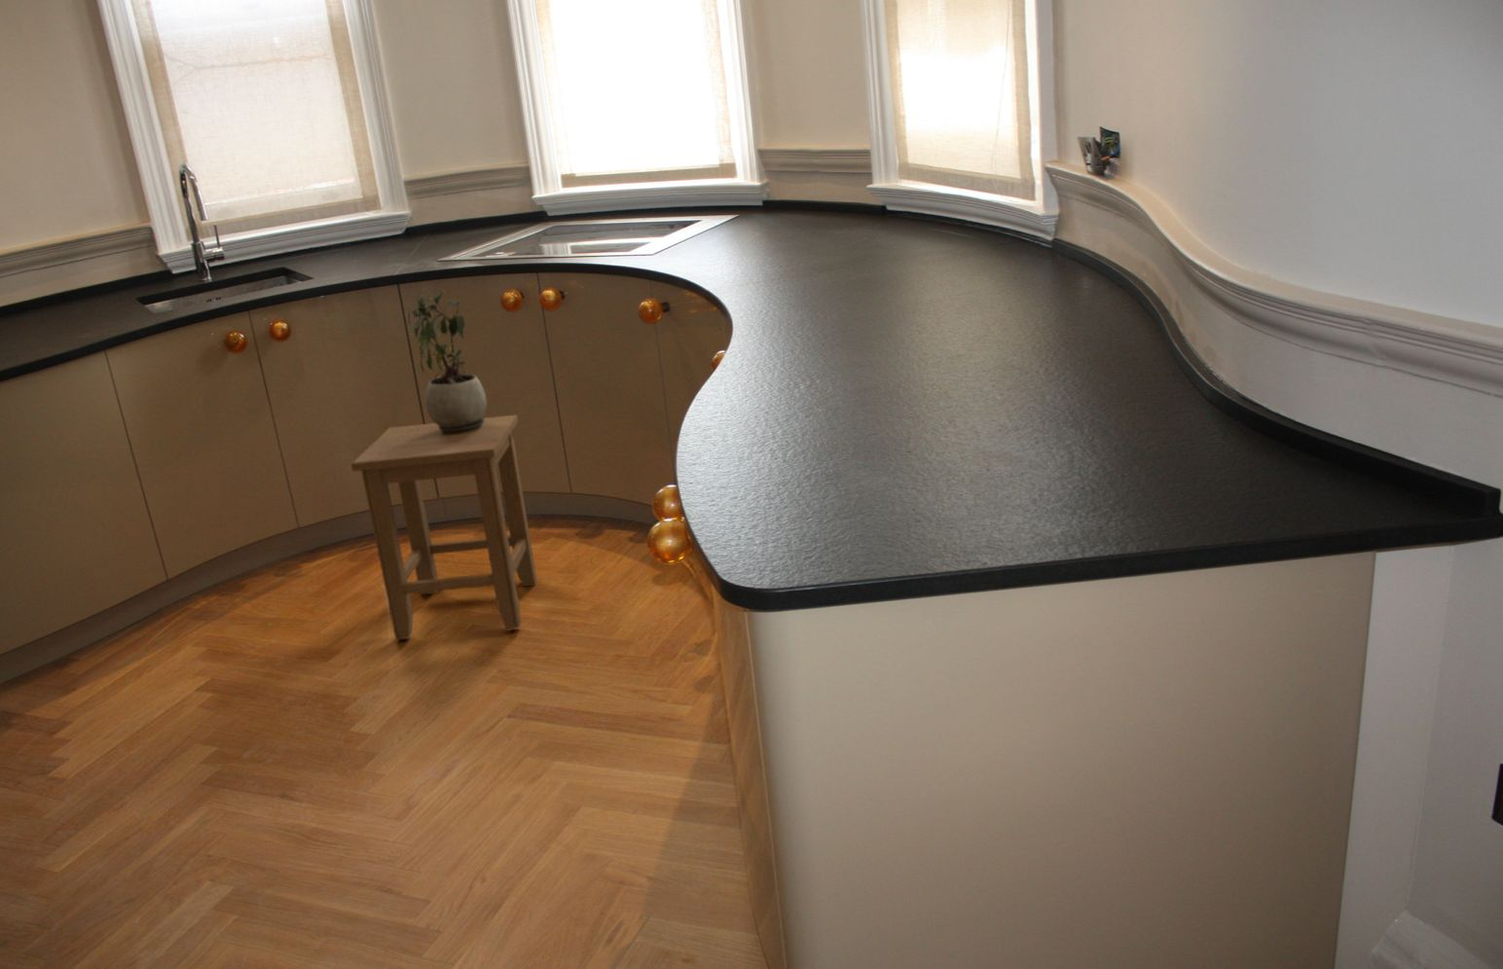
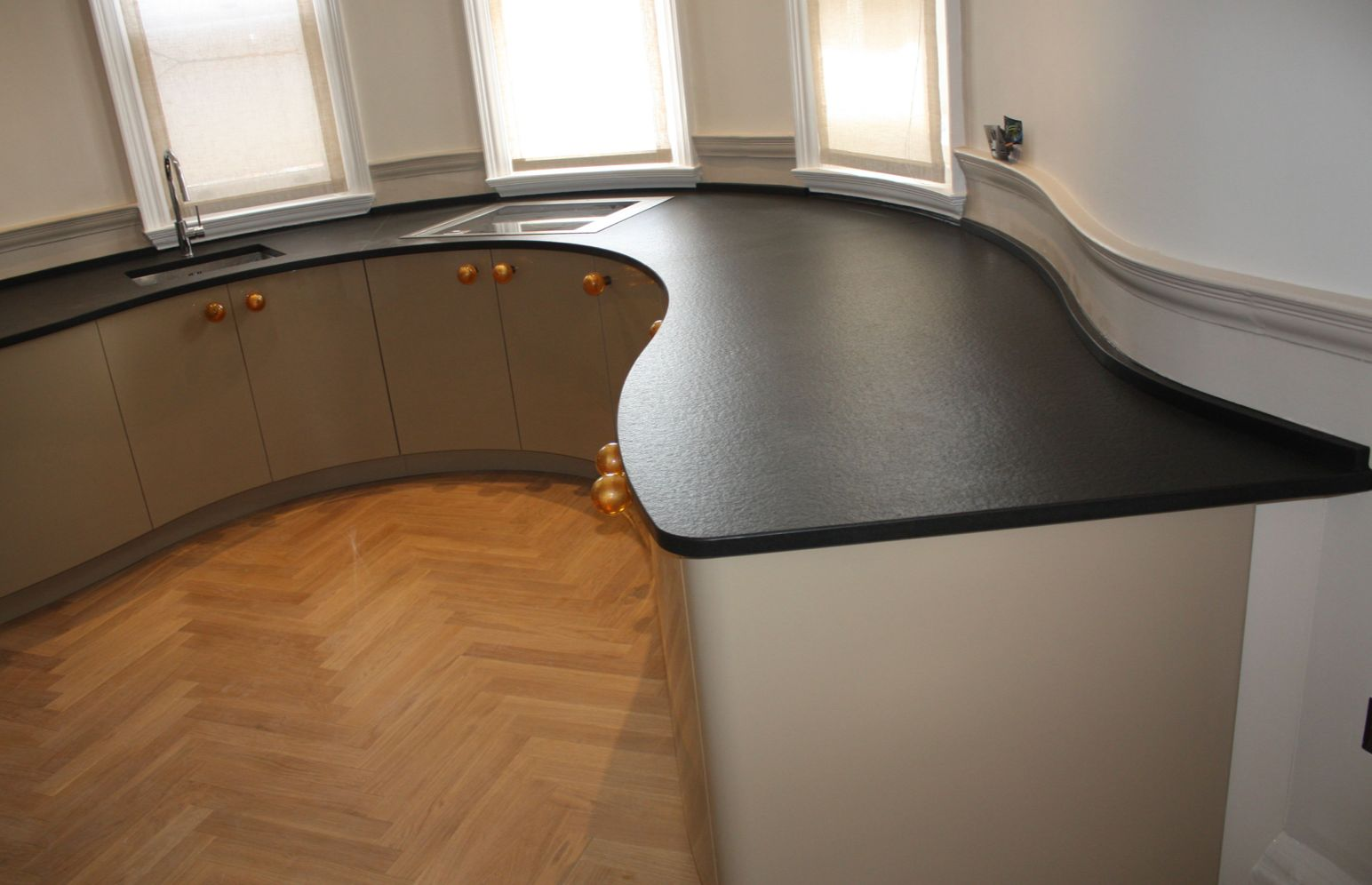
- potted plant [406,288,487,432]
- stool [351,415,538,642]
